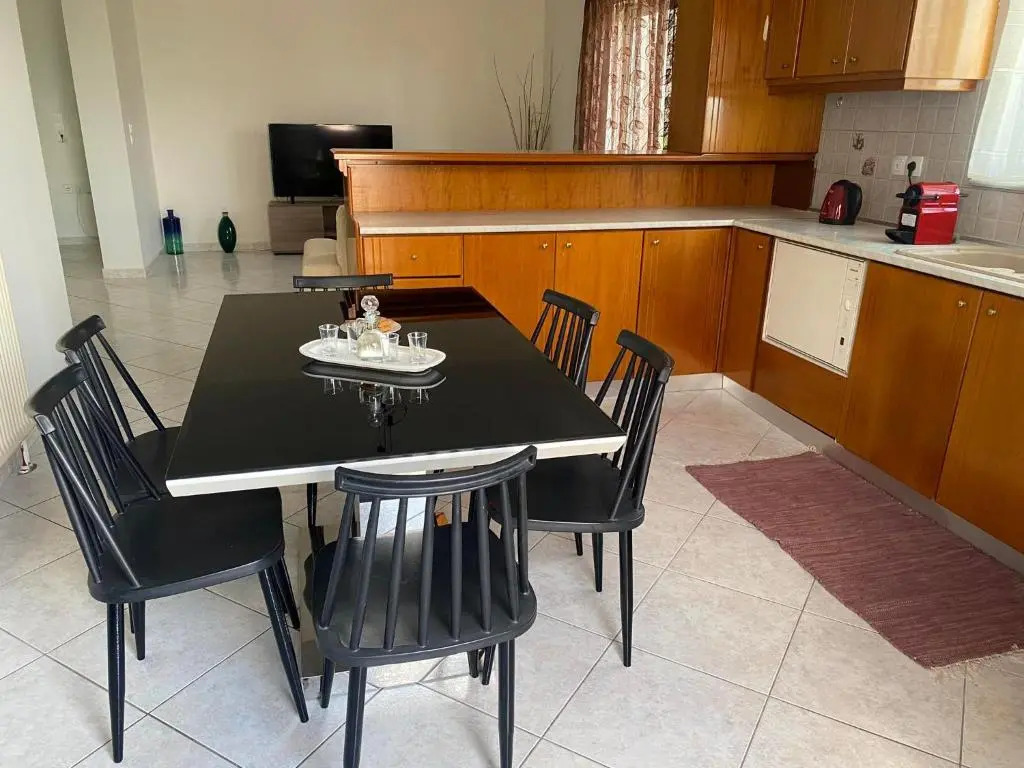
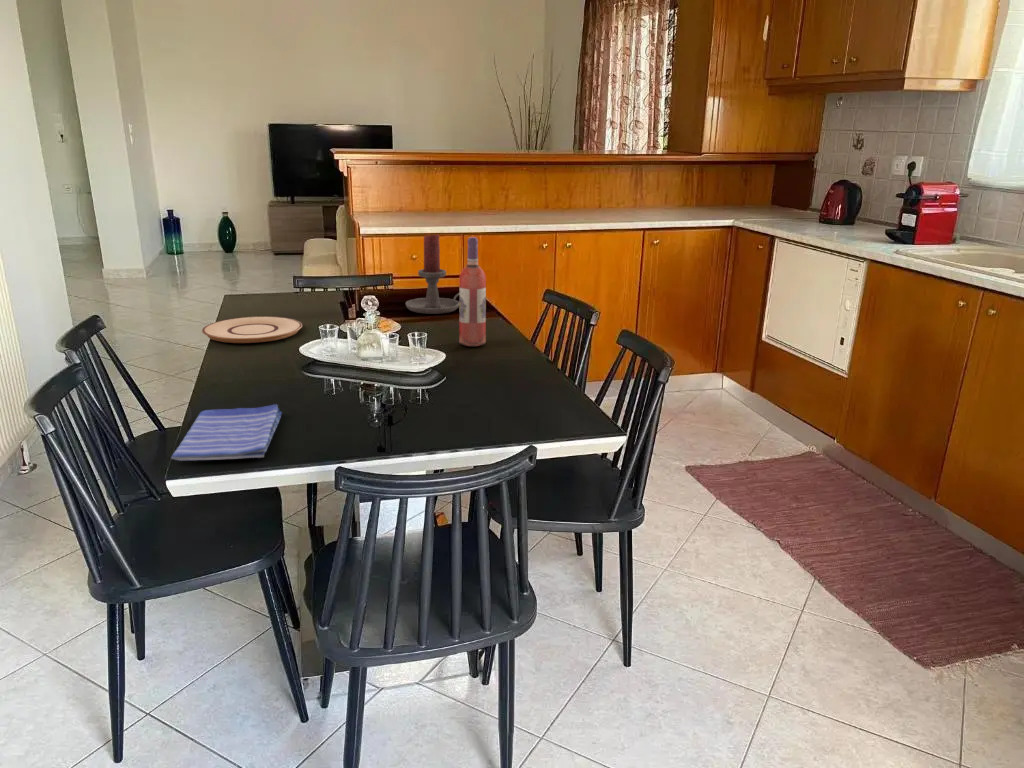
+ plate [201,315,303,344]
+ dish towel [170,403,283,462]
+ candle holder [405,233,460,315]
+ wine bottle [458,236,487,347]
